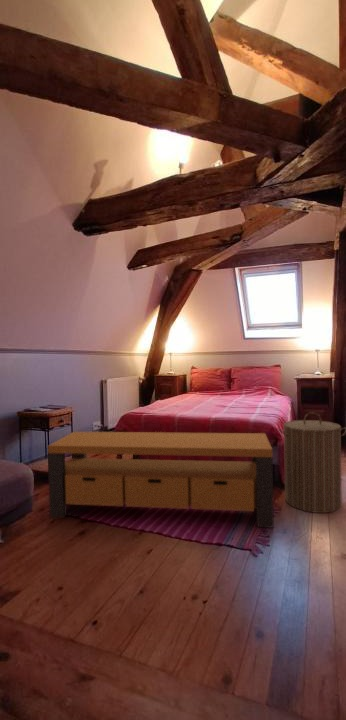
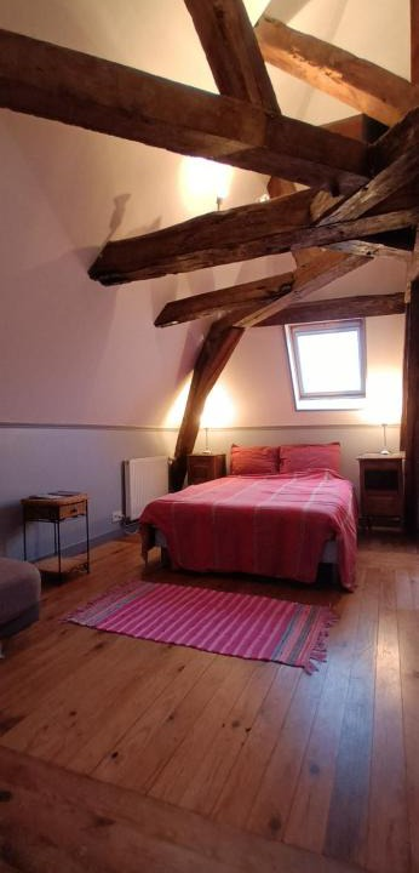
- laundry hamper [277,411,346,514]
- bench [47,431,275,529]
